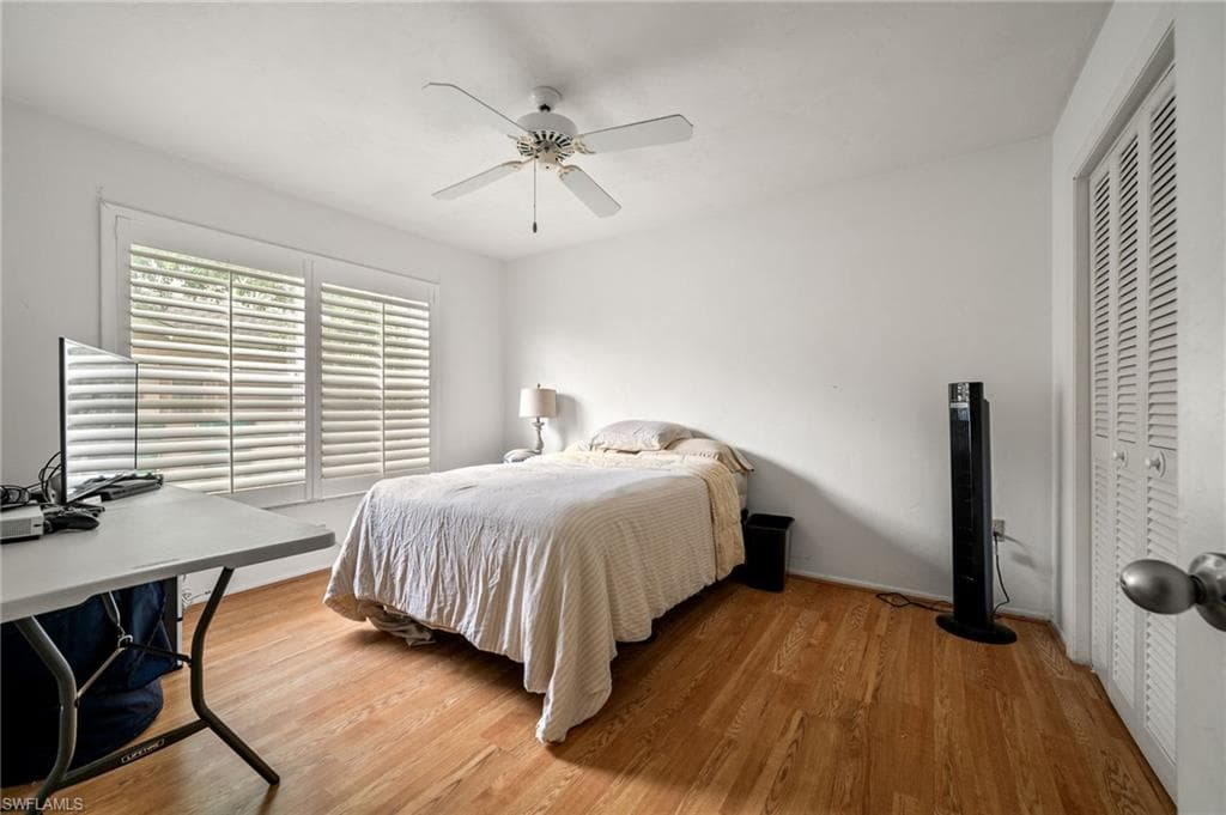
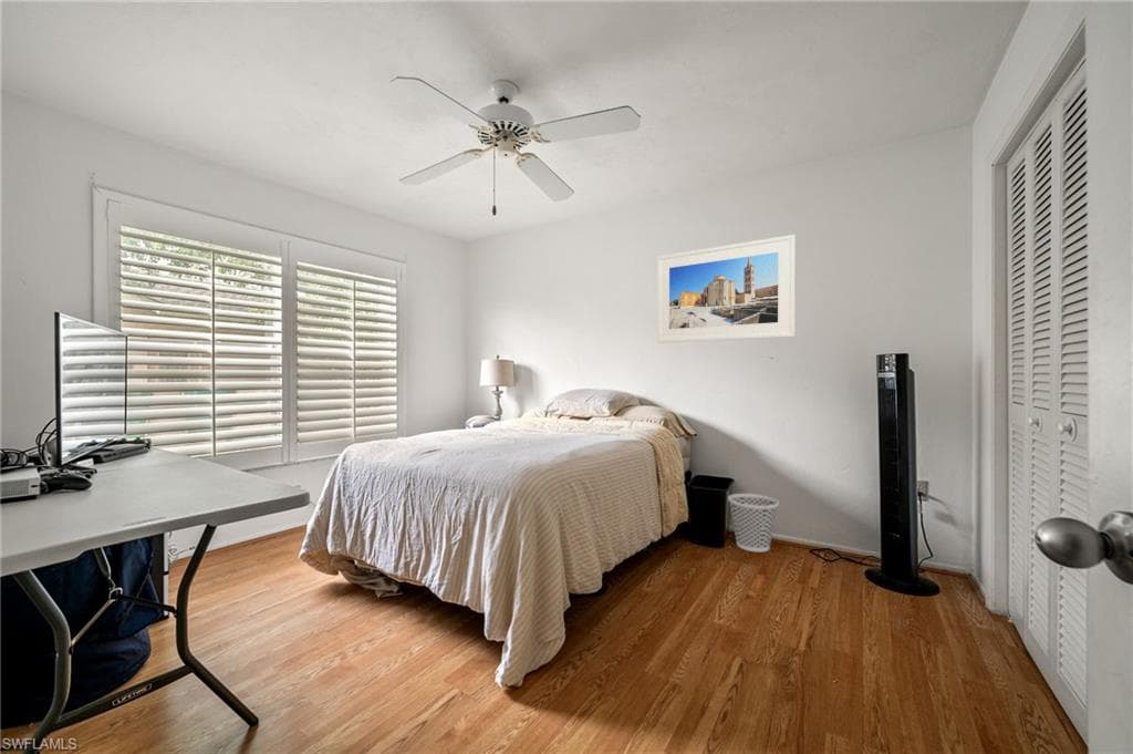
+ wastebasket [727,493,780,552]
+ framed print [656,234,797,344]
